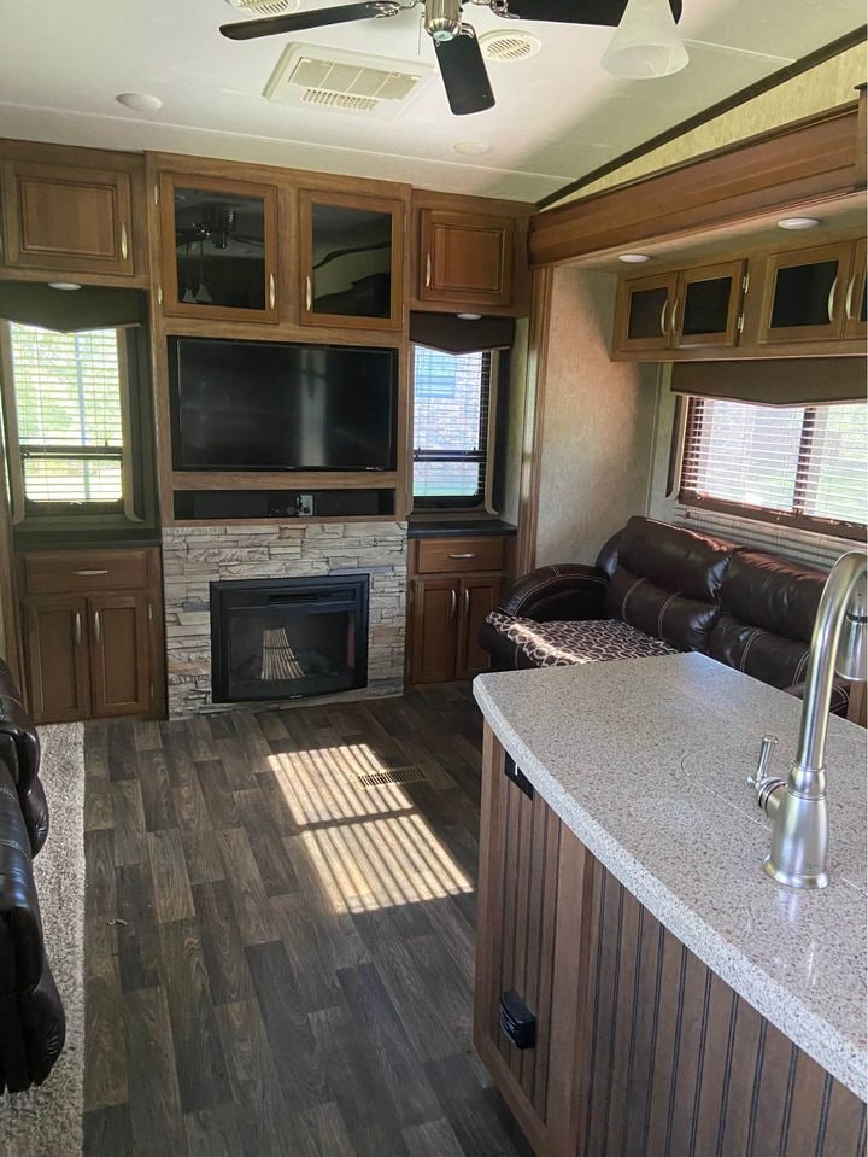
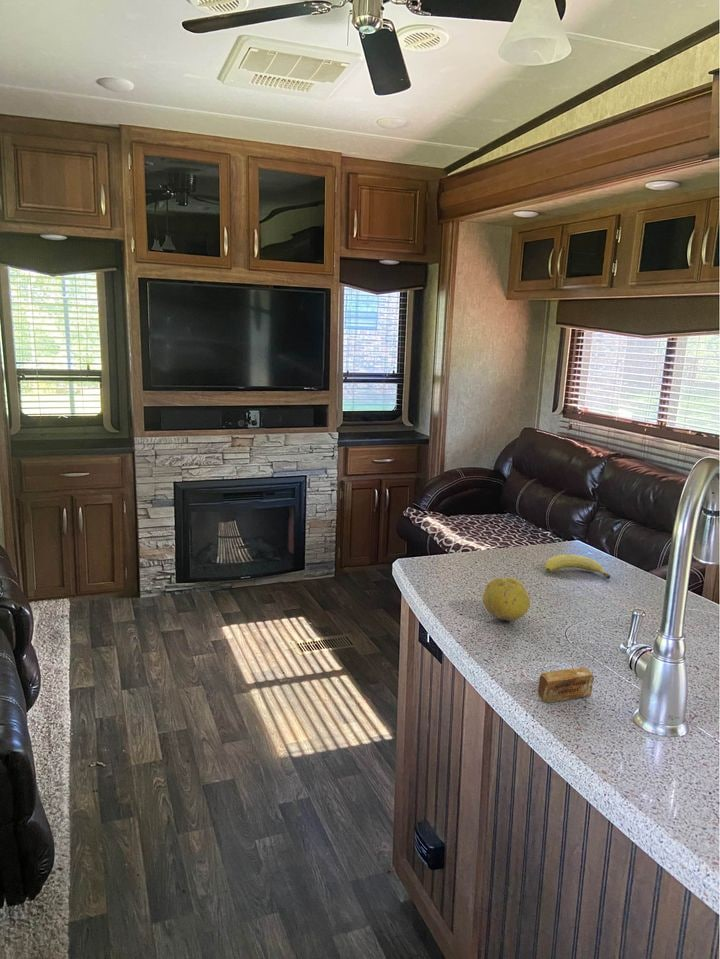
+ fruit [482,577,531,621]
+ soap bar [537,666,595,703]
+ fruit [544,554,611,580]
